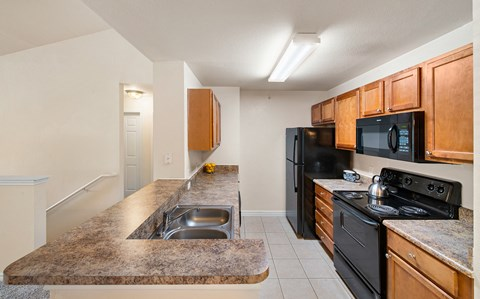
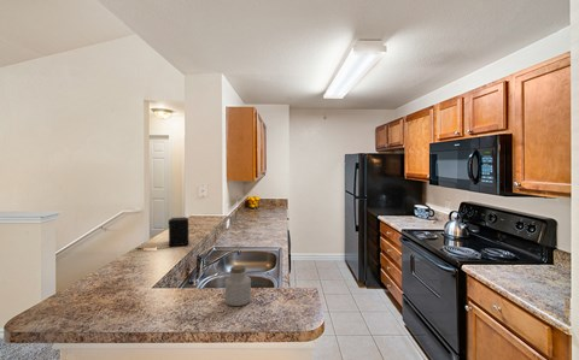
+ coffee maker [135,216,189,250]
+ jar [224,265,252,307]
